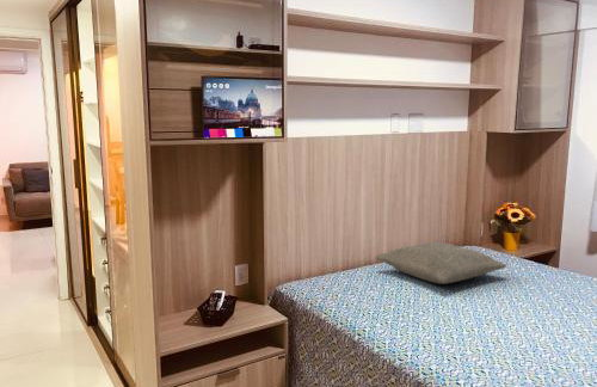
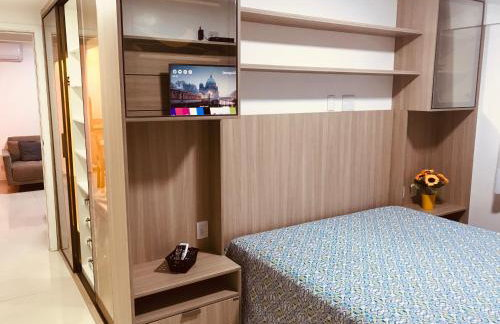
- pillow [374,241,507,285]
